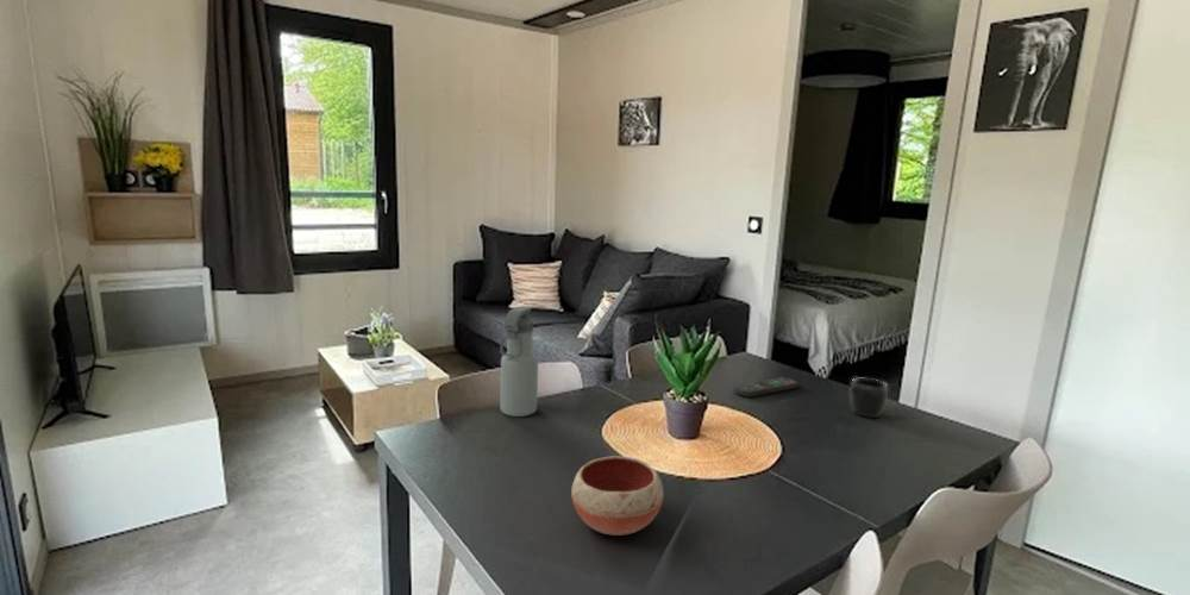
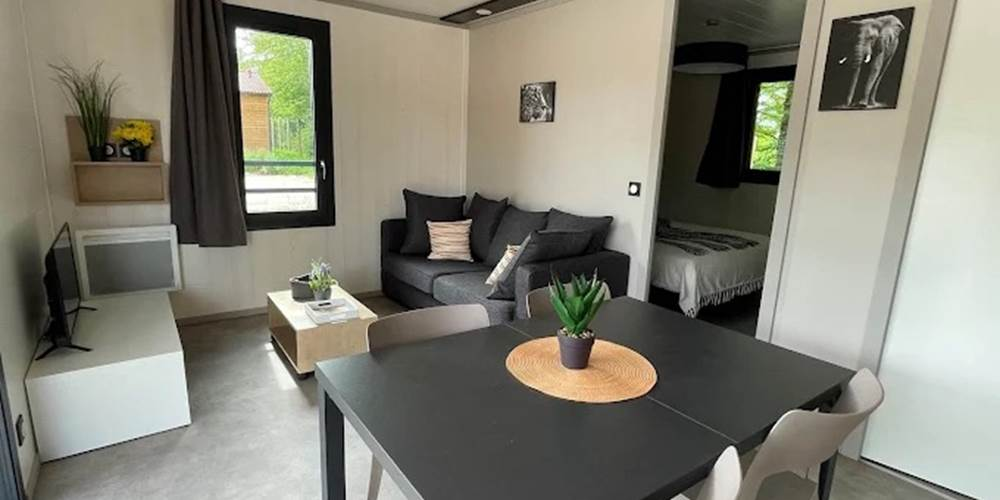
- remote control [733,376,798,399]
- water bottle [499,306,539,418]
- bowl [570,455,665,537]
- mug [848,377,889,419]
